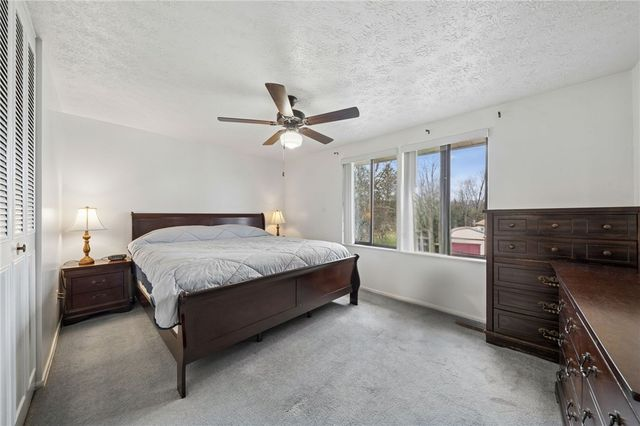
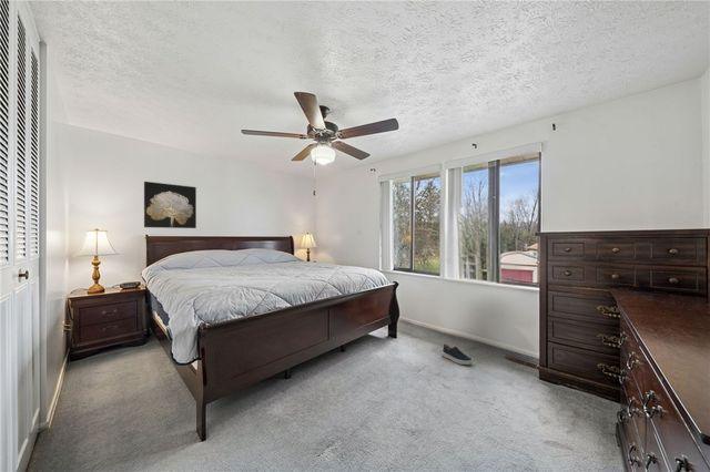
+ shoe [440,343,474,366]
+ wall art [143,181,197,229]
